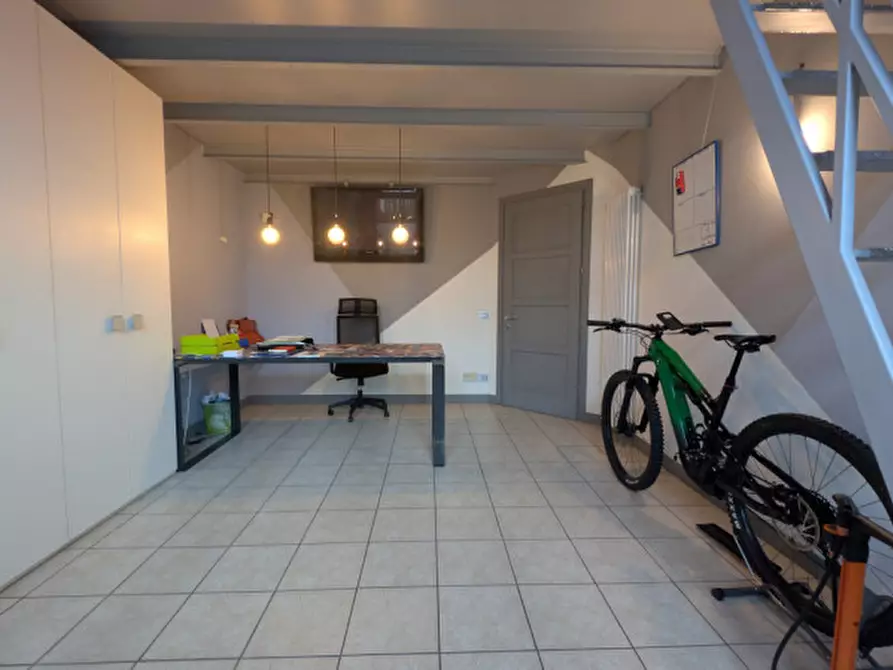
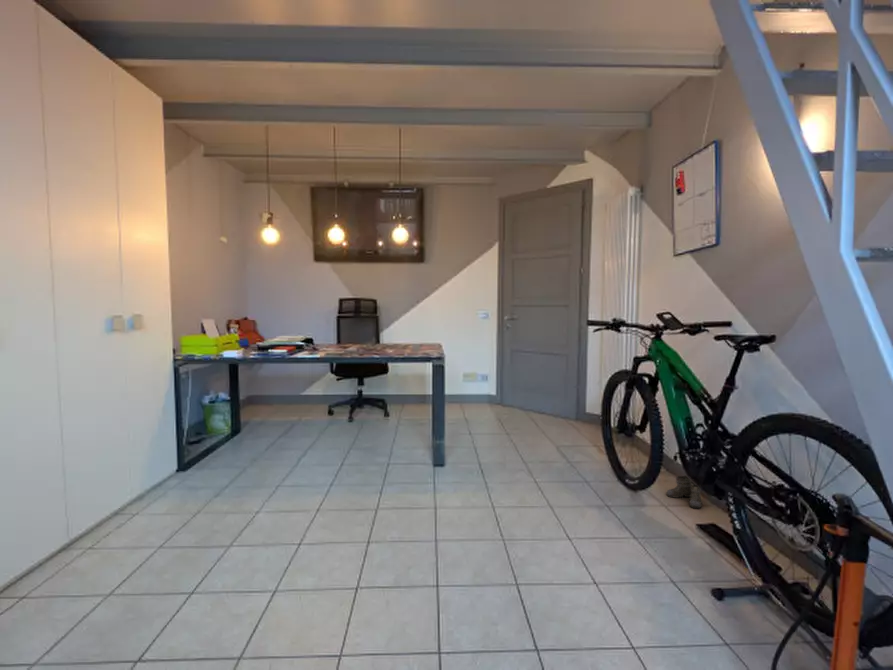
+ boots [665,474,710,509]
